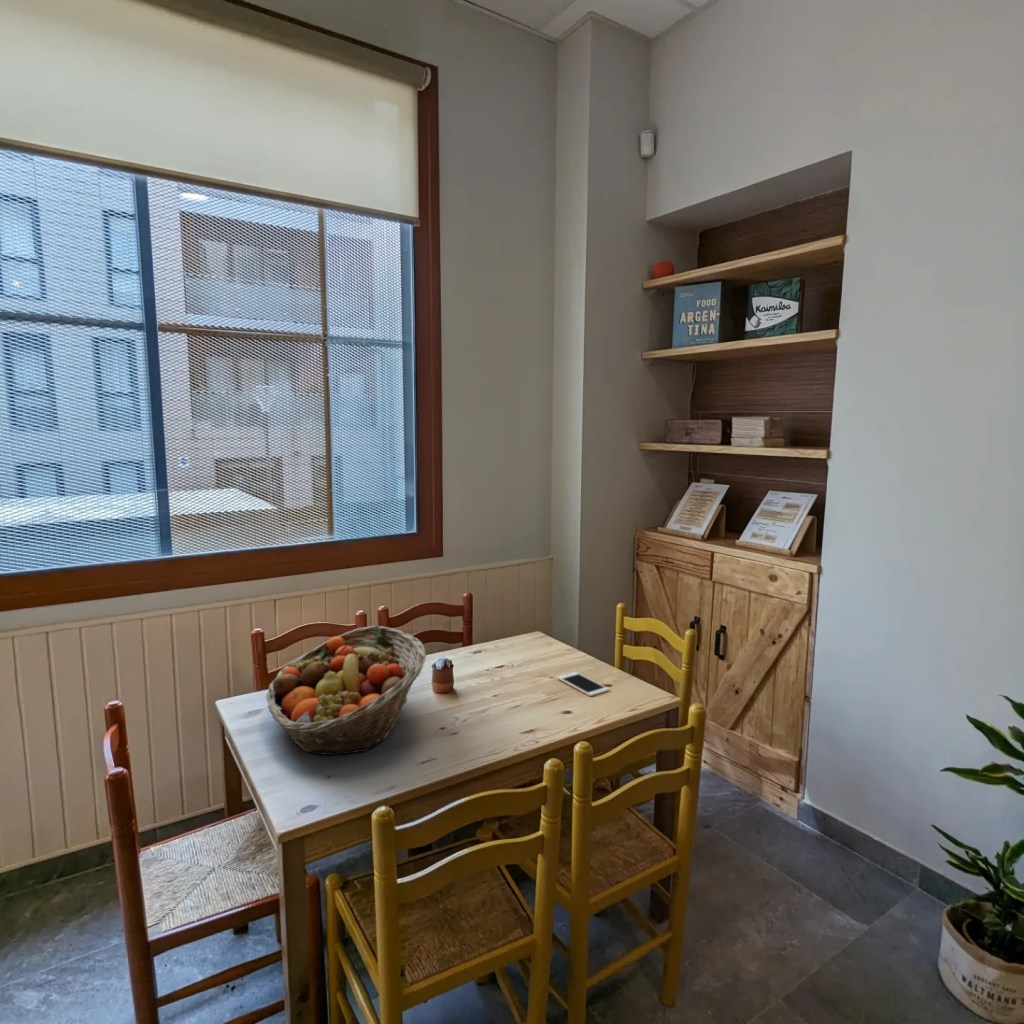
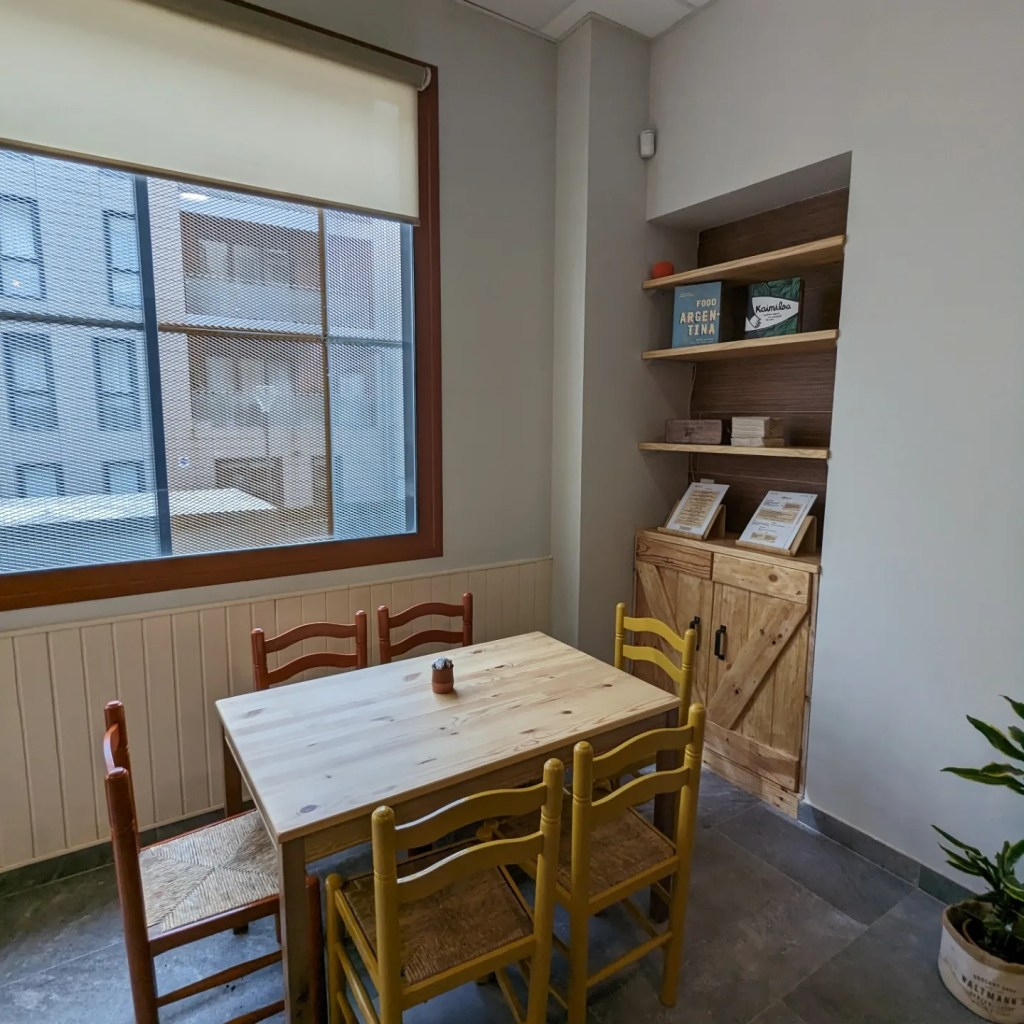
- fruit basket [265,625,427,756]
- cell phone [556,671,610,697]
